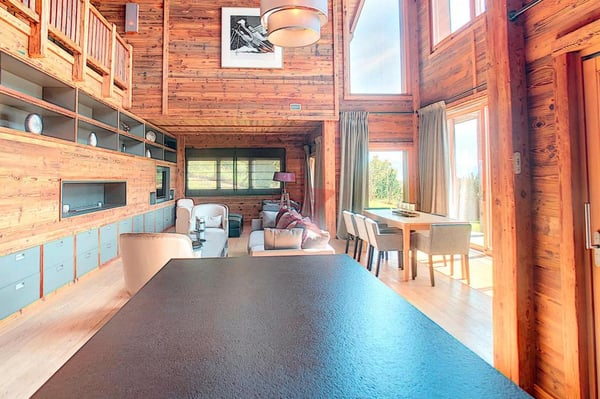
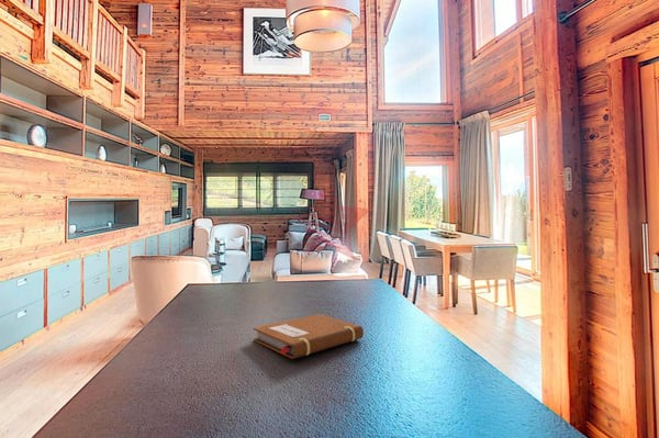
+ notebook [253,313,365,360]
